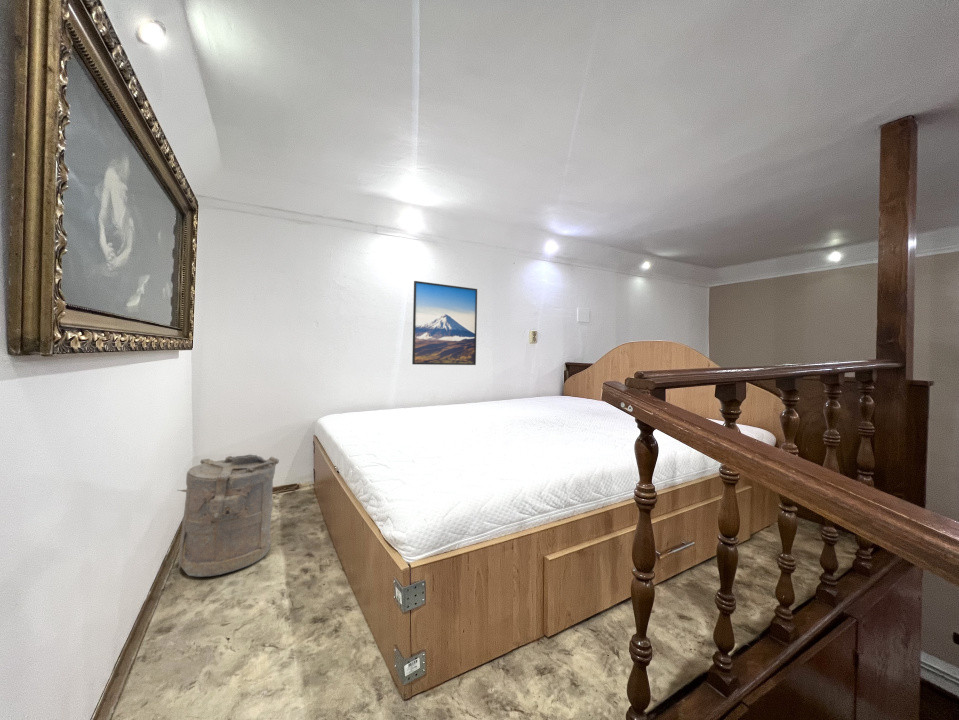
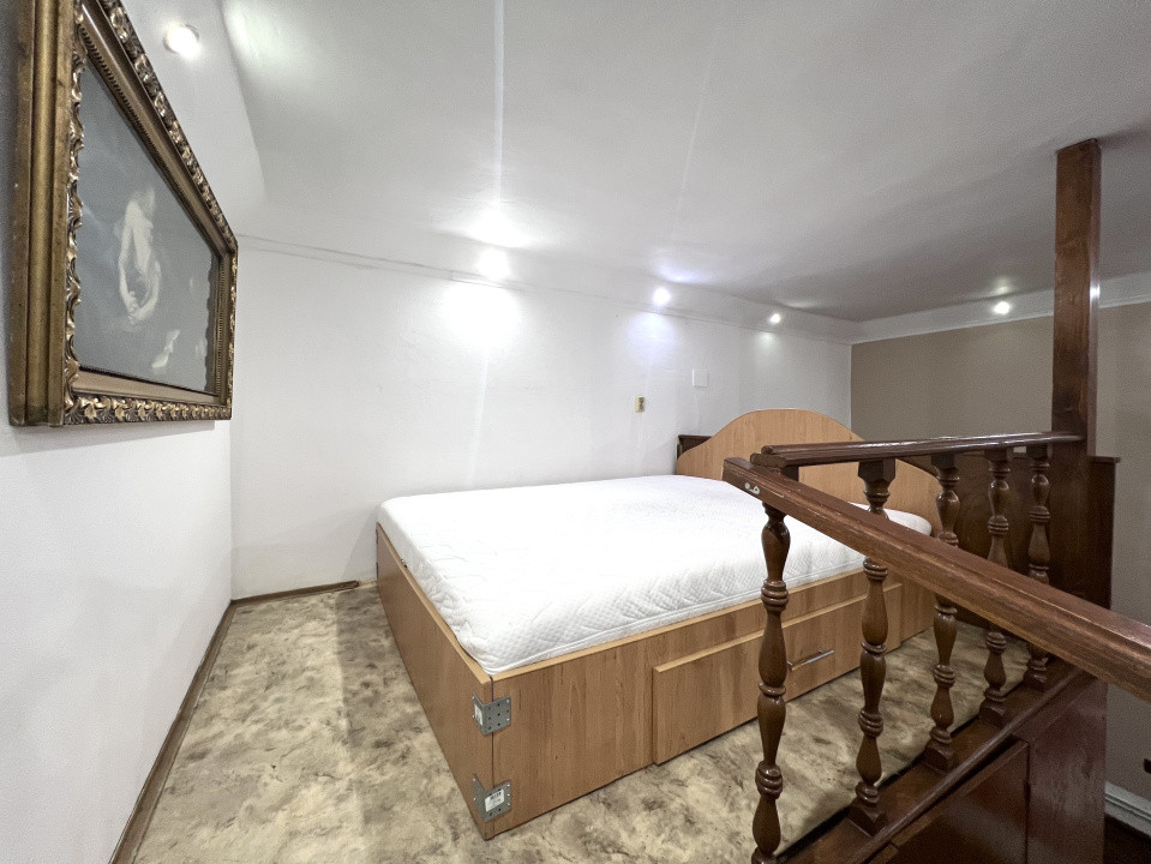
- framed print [411,280,478,366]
- laundry hamper [177,454,280,578]
